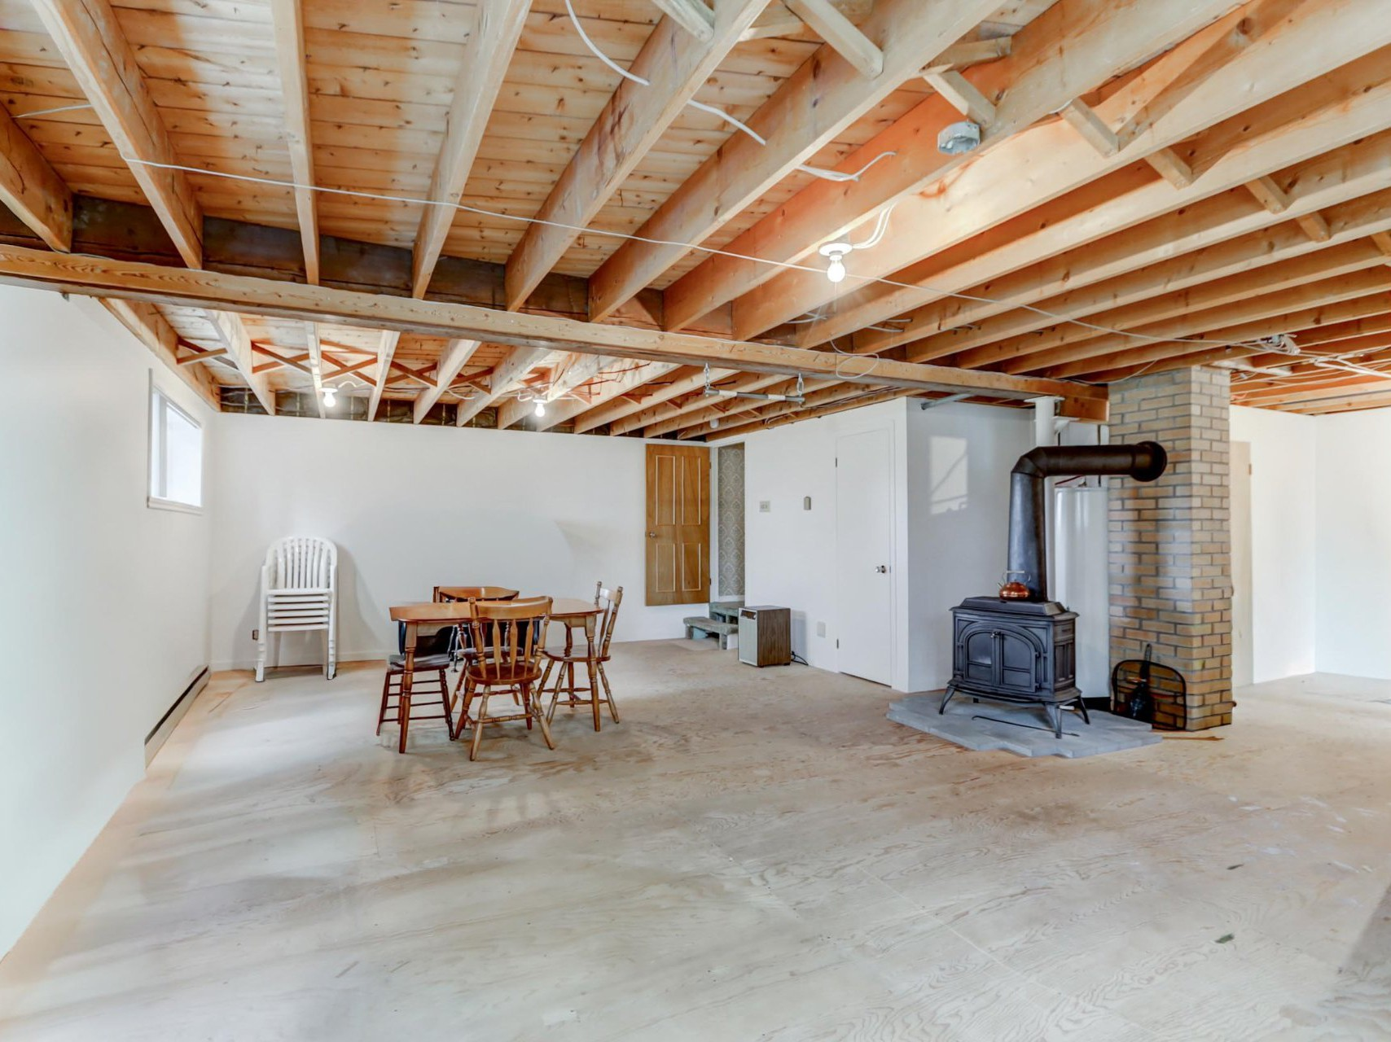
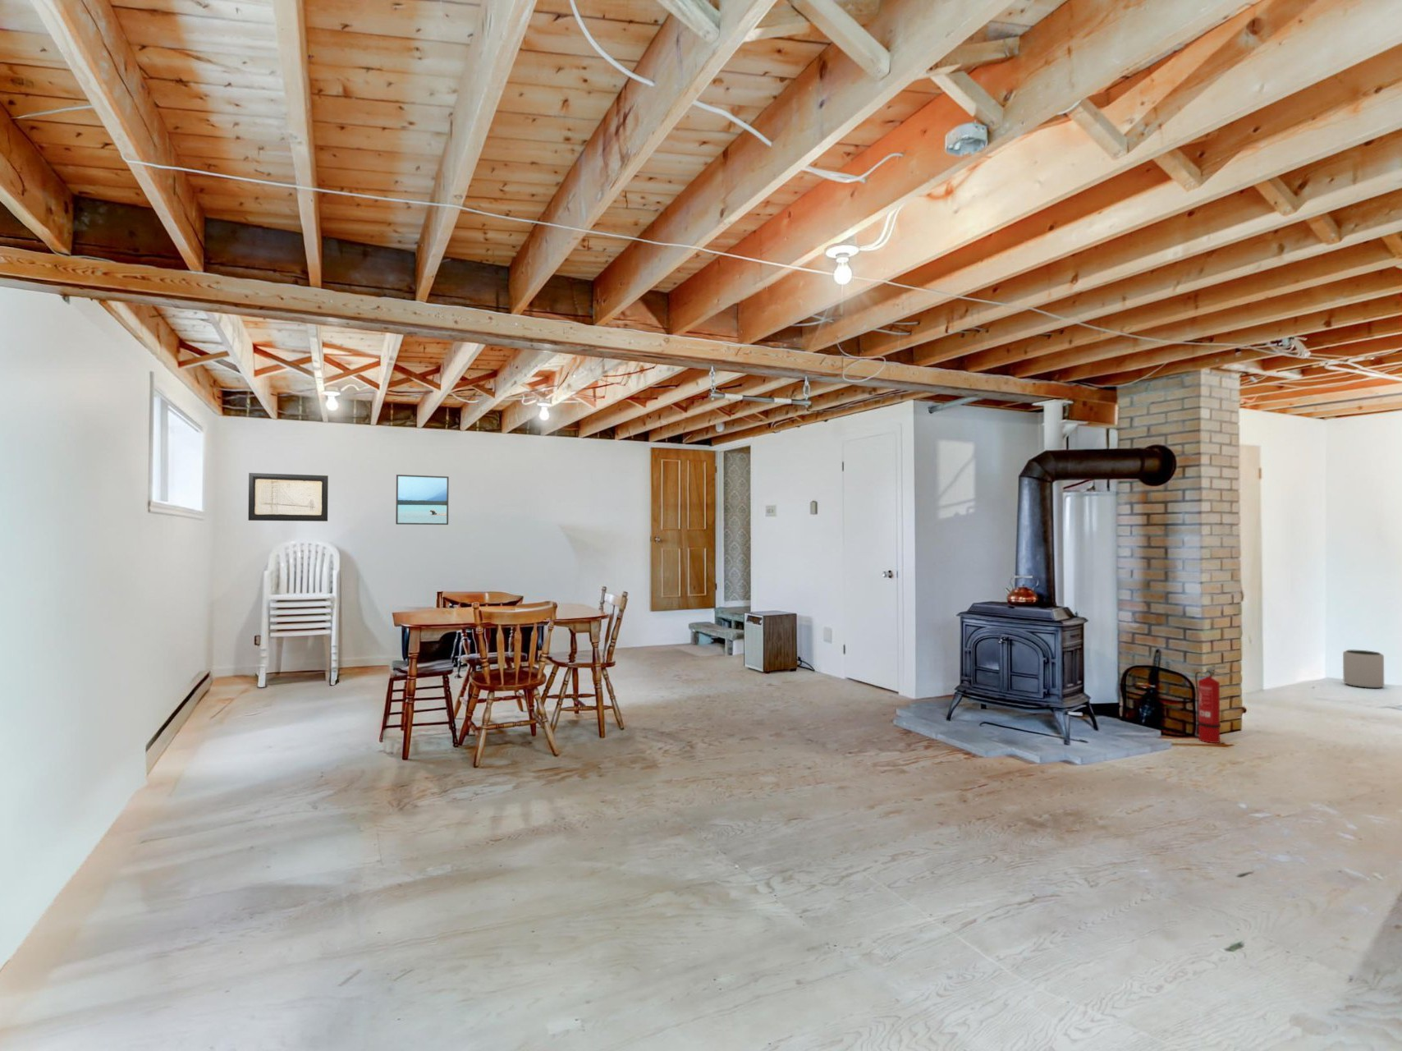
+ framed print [395,474,449,526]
+ wall art [248,473,329,522]
+ fire extinguisher [1194,665,1229,744]
+ plant pot [1342,649,1384,689]
